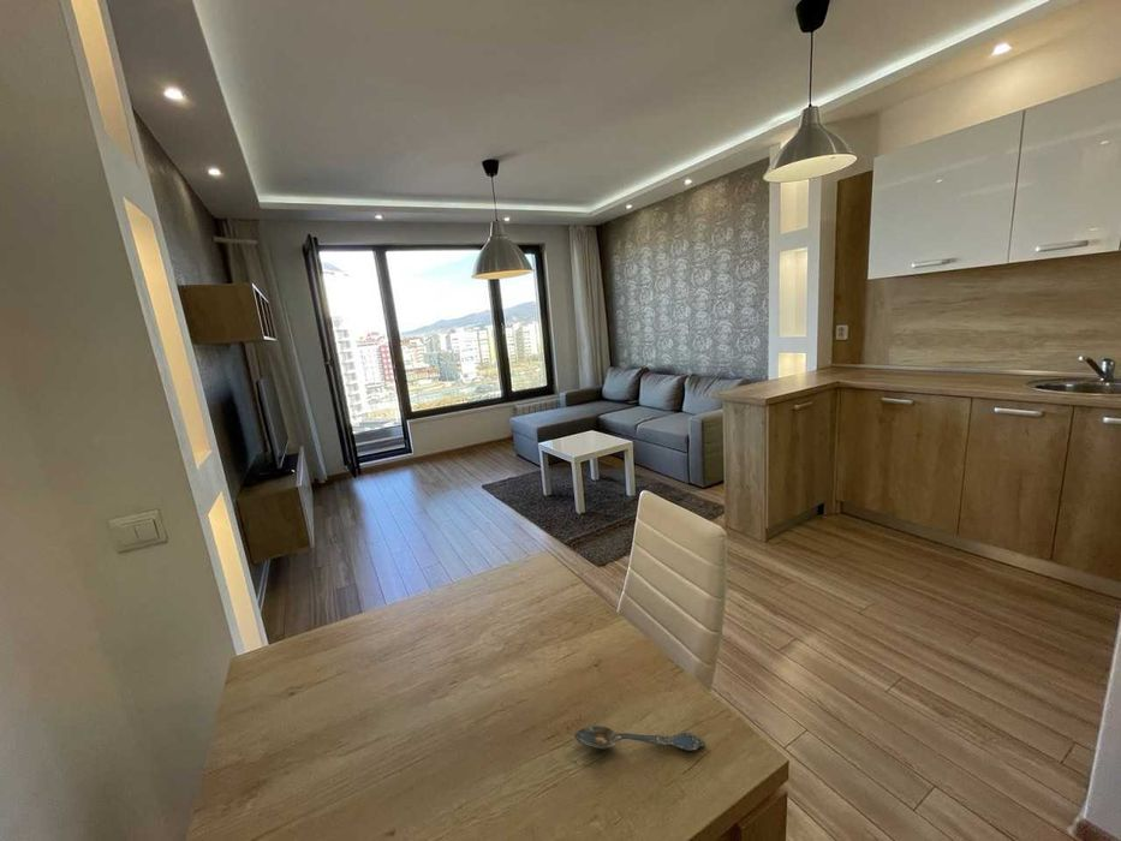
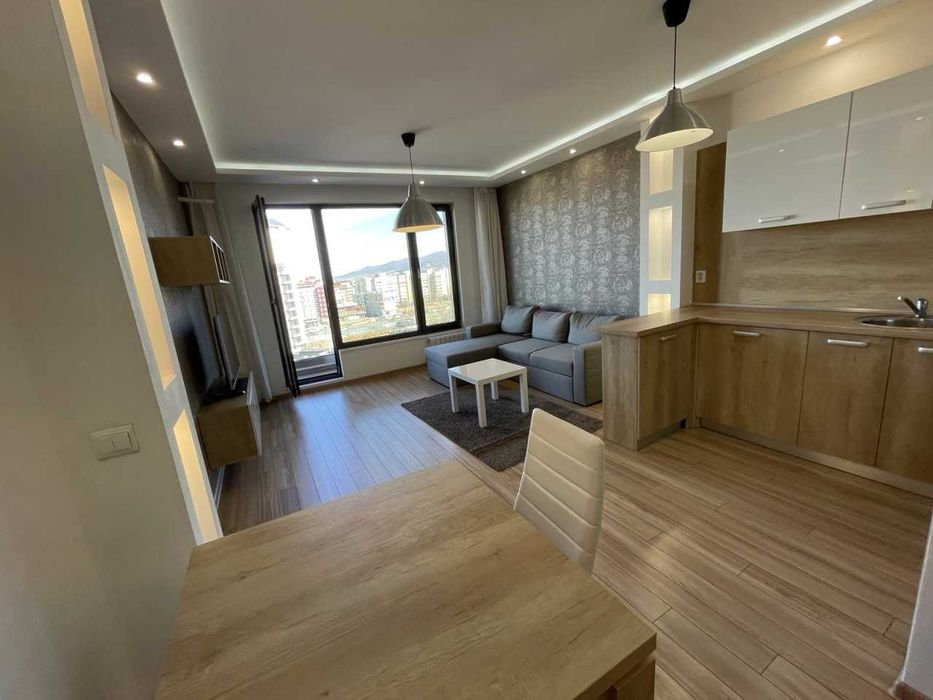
- spoon [573,724,706,752]
